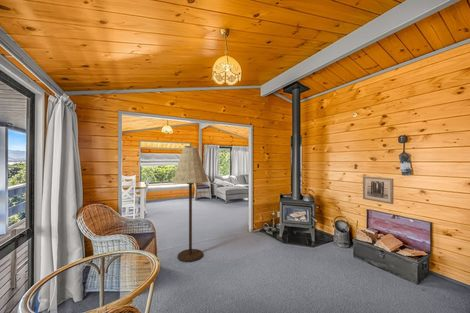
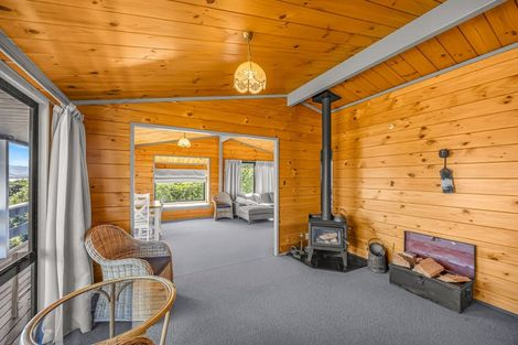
- wall art [362,175,394,205]
- floor lamp [172,145,209,263]
